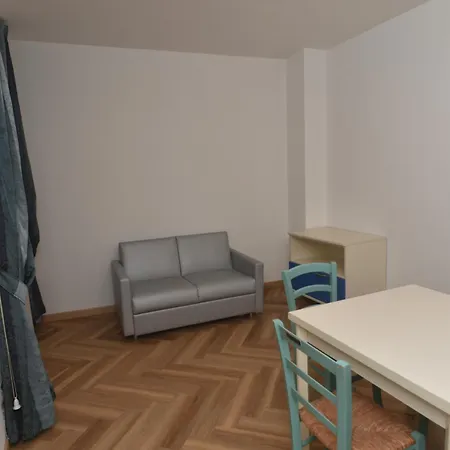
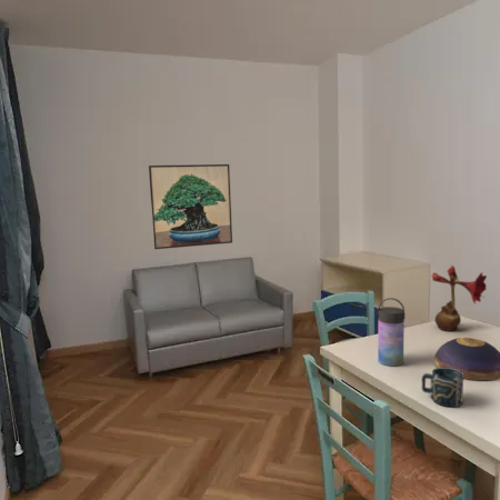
+ decorative bowl [433,337,500,381]
+ cup [421,367,464,408]
+ water bottle [376,297,407,367]
+ flower [430,264,488,332]
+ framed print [148,163,233,250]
